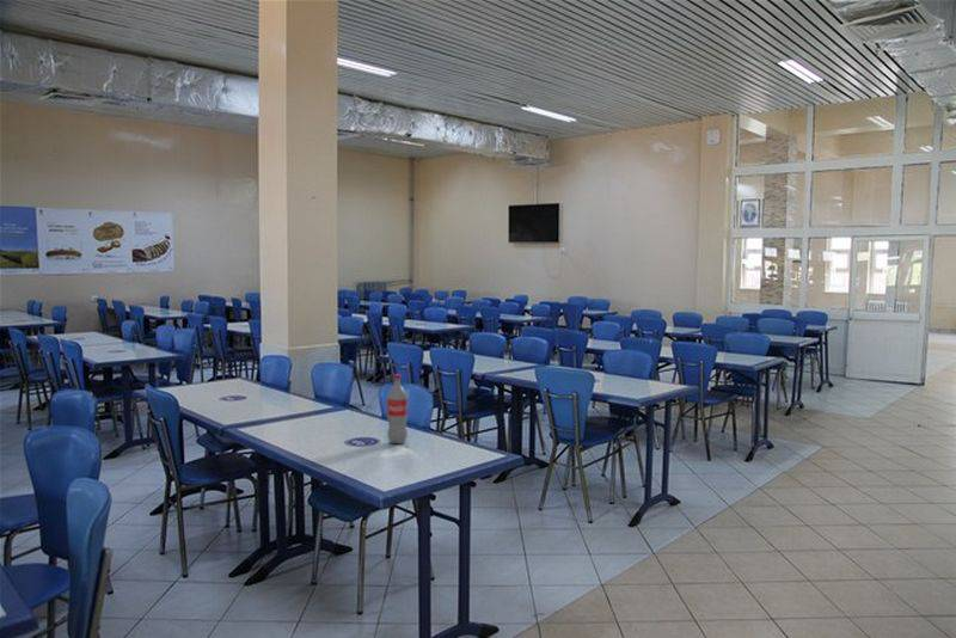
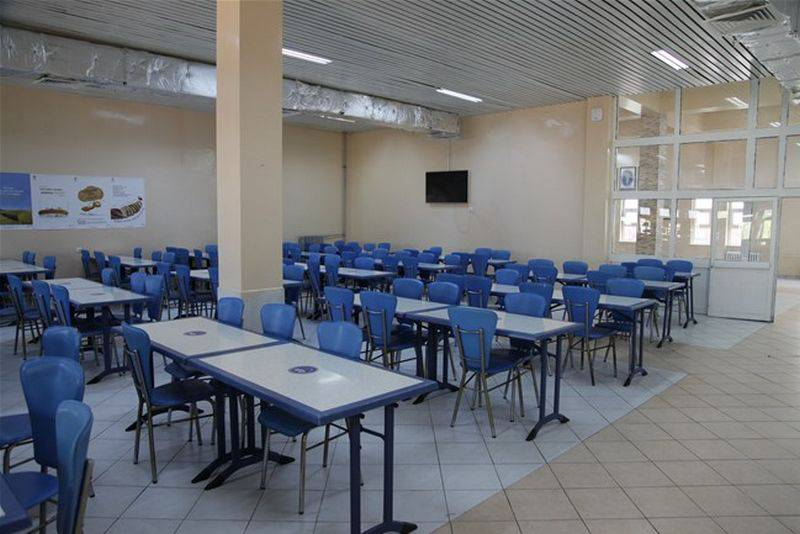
- pop [386,373,409,446]
